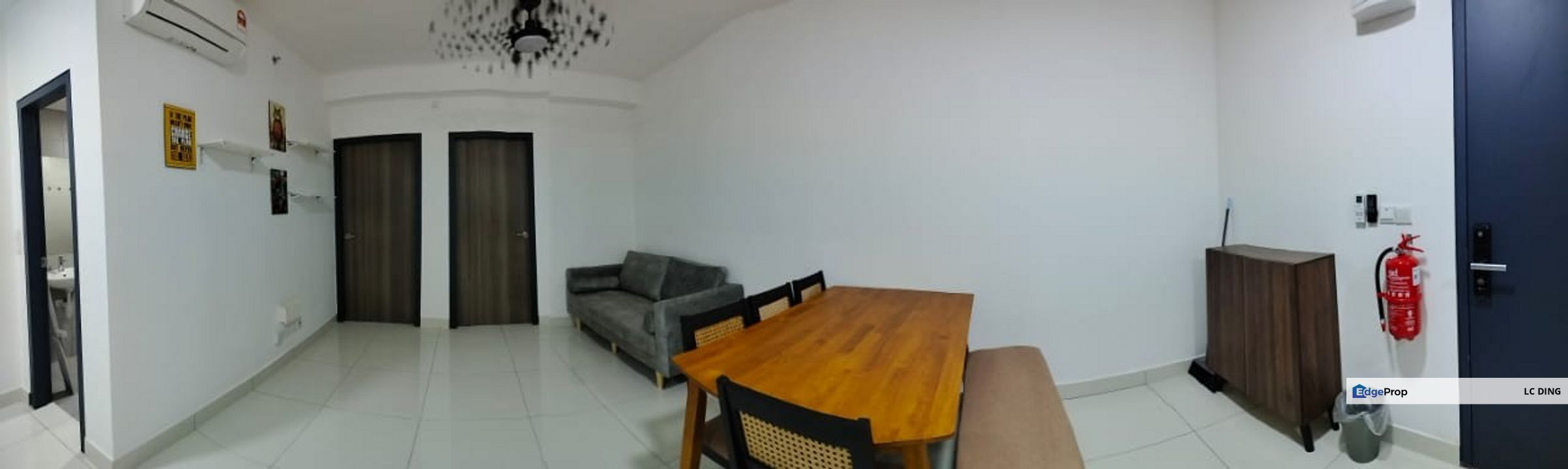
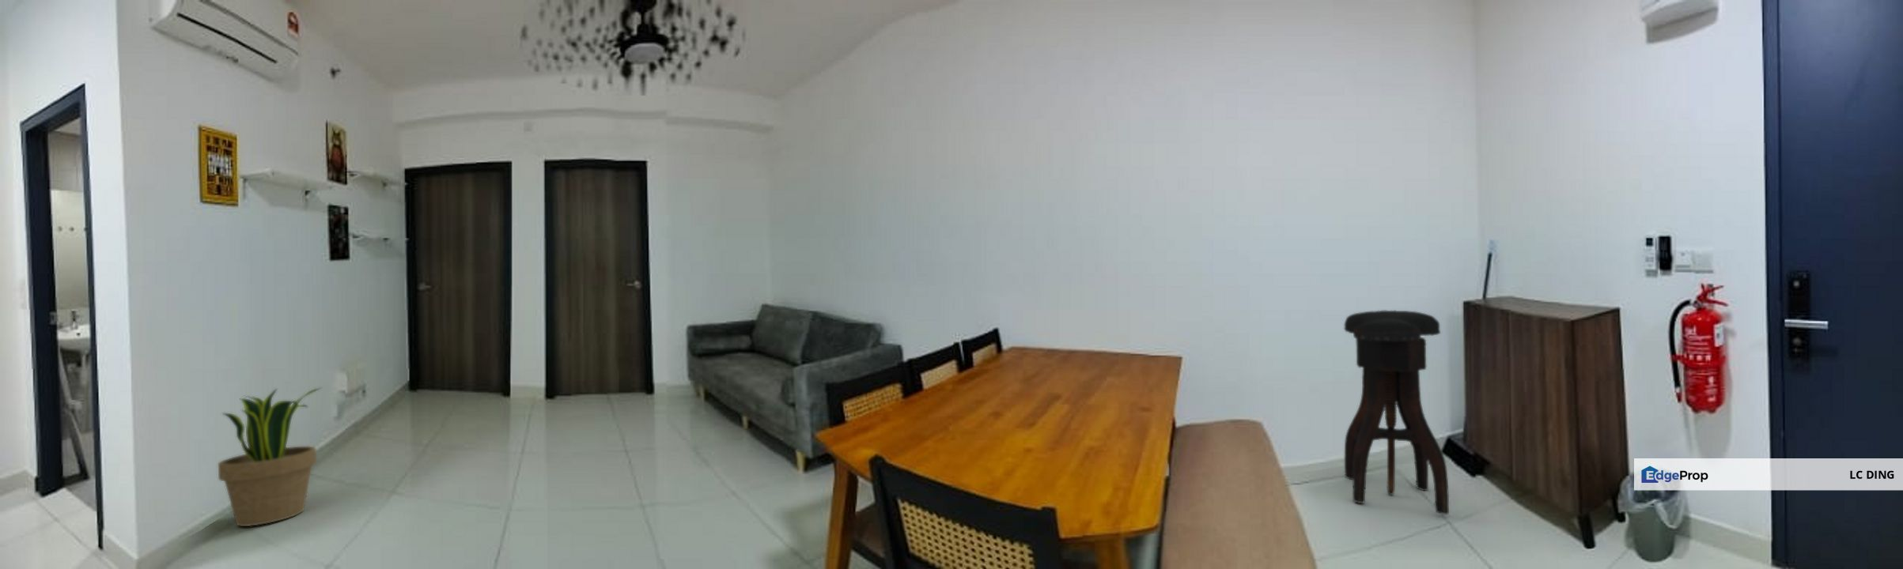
+ stool [1344,309,1450,516]
+ potted plant [217,387,323,527]
